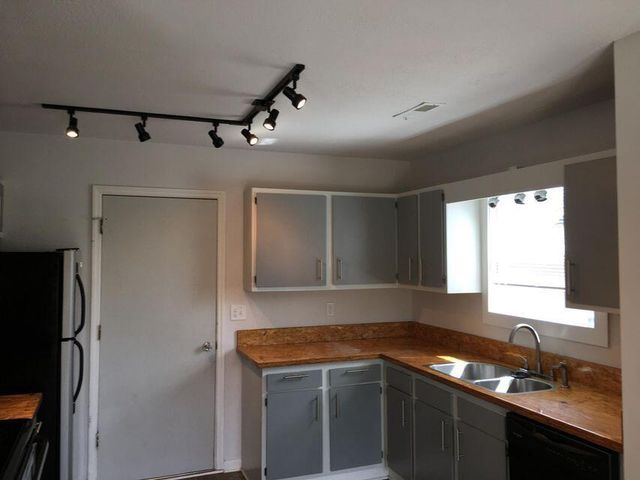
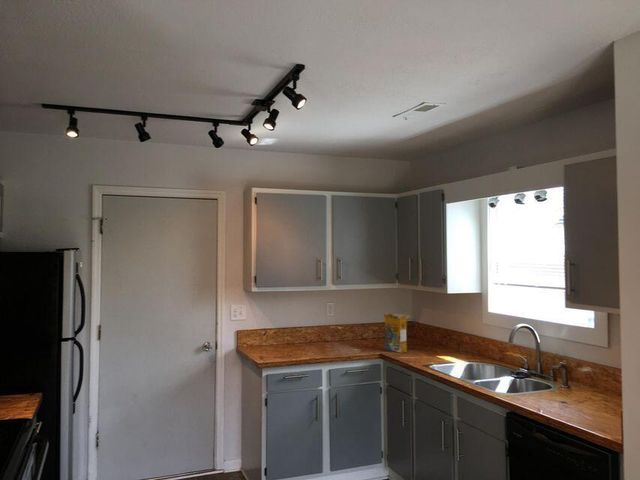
+ cereal box [382,313,411,354]
